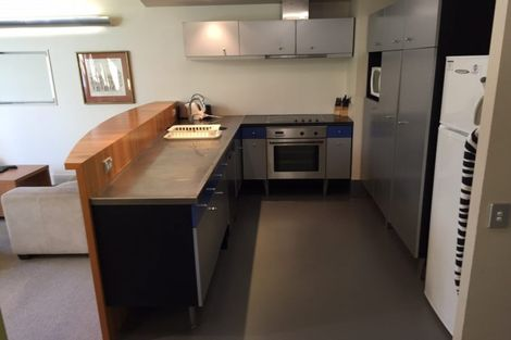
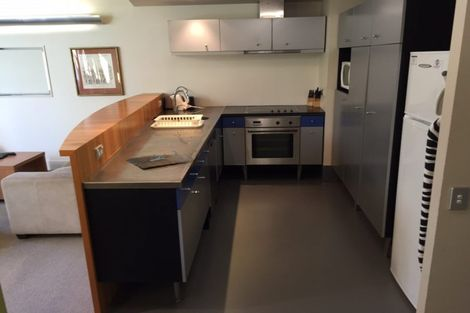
+ cutting board [126,150,196,169]
